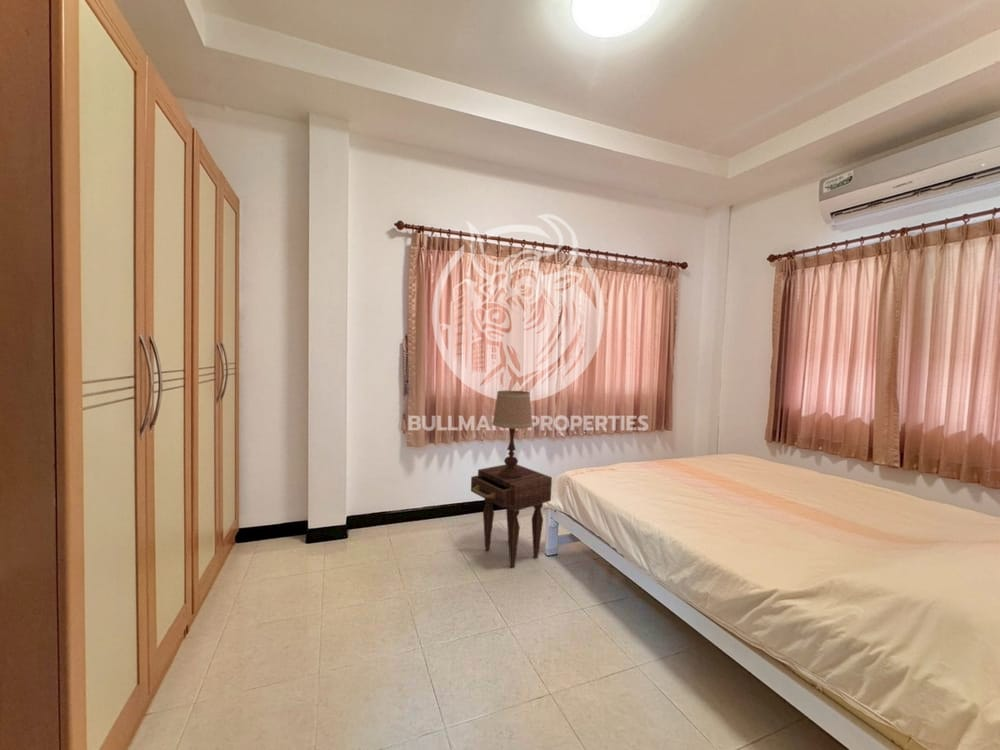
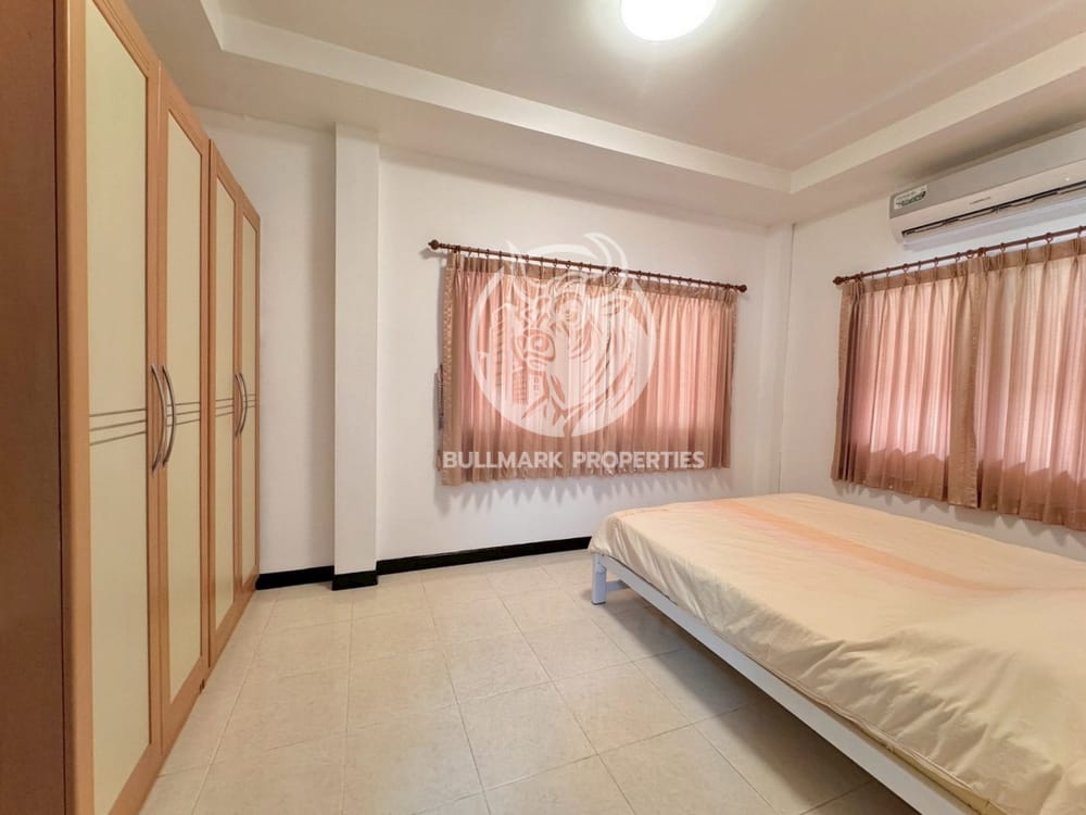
- nightstand [470,464,553,569]
- table lamp [491,390,534,479]
